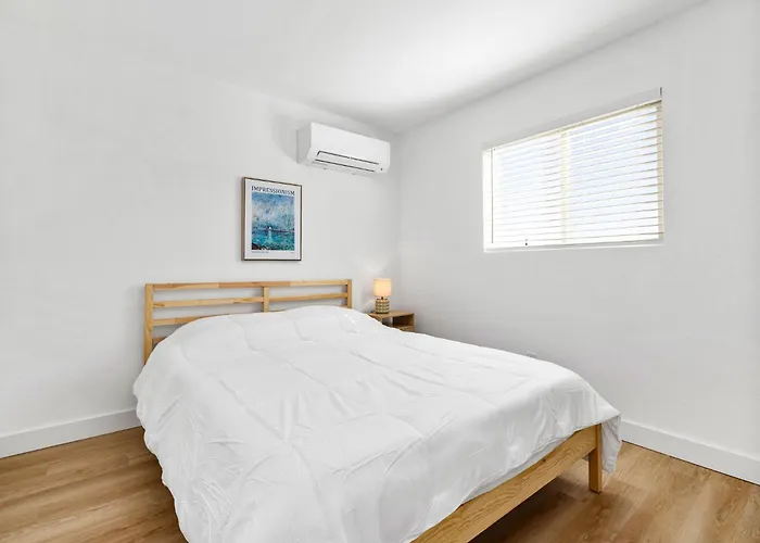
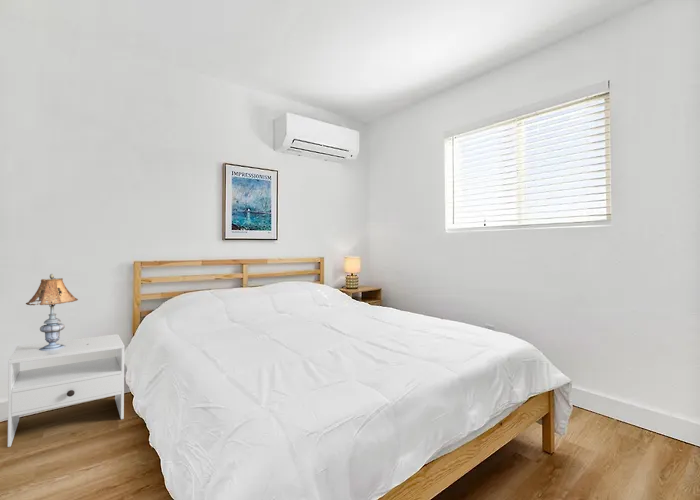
+ table lamp [25,273,87,351]
+ nightstand [7,333,125,448]
